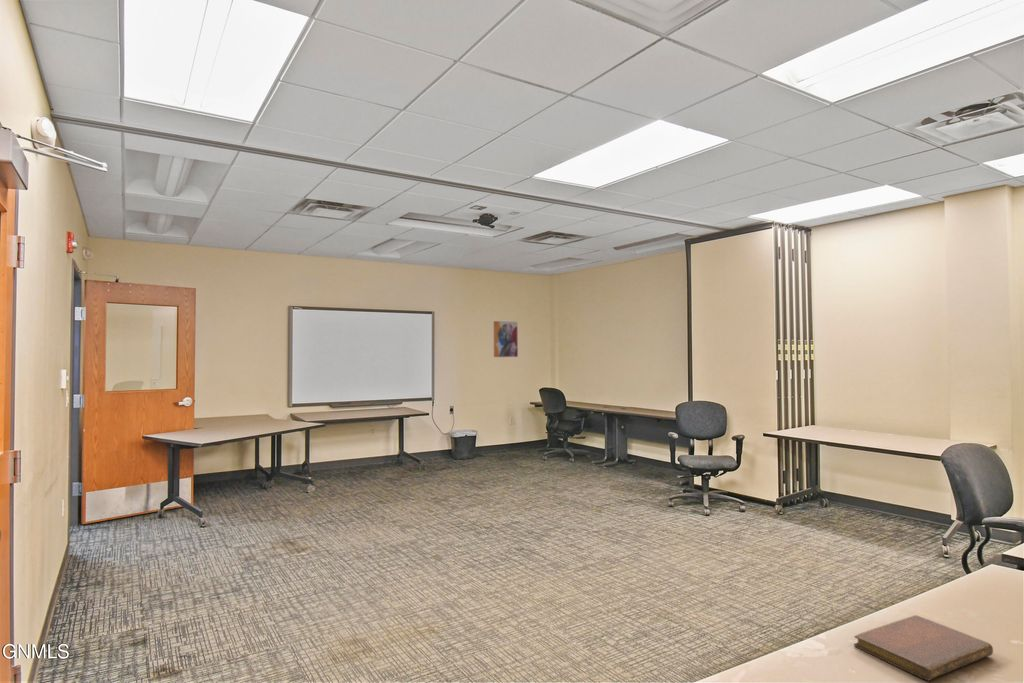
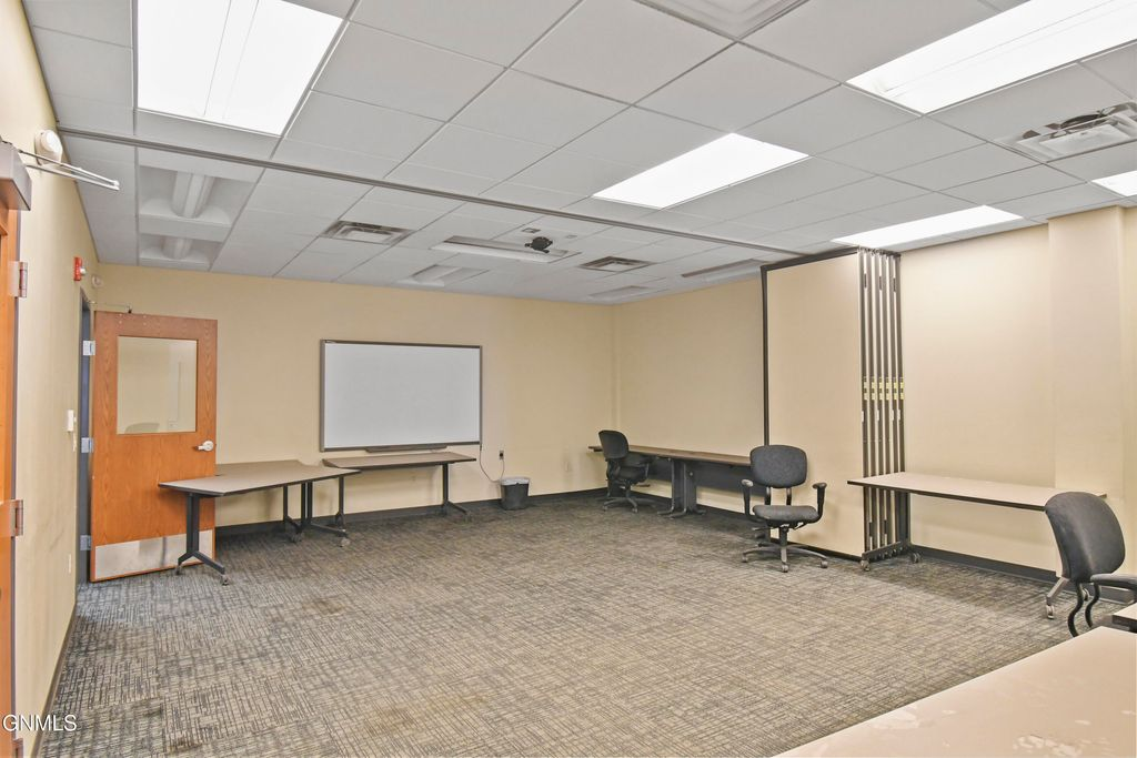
- notebook [853,614,994,682]
- wall art [491,320,519,359]
